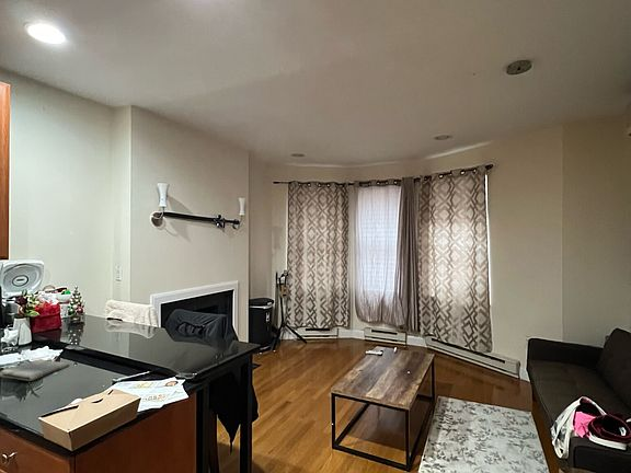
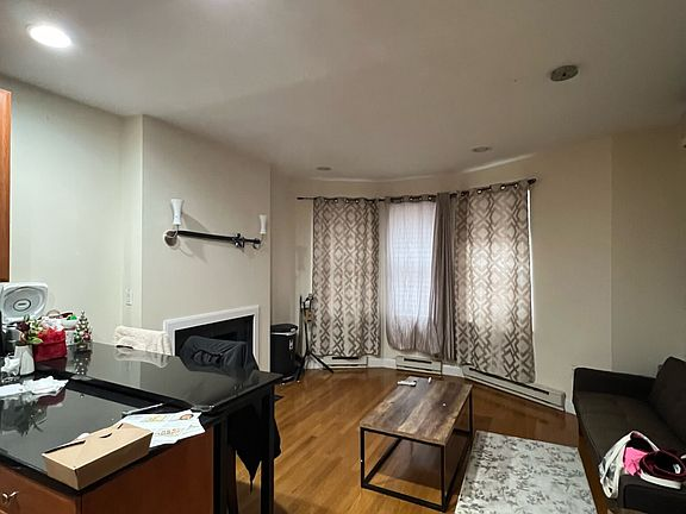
- dish towel [0,358,70,382]
